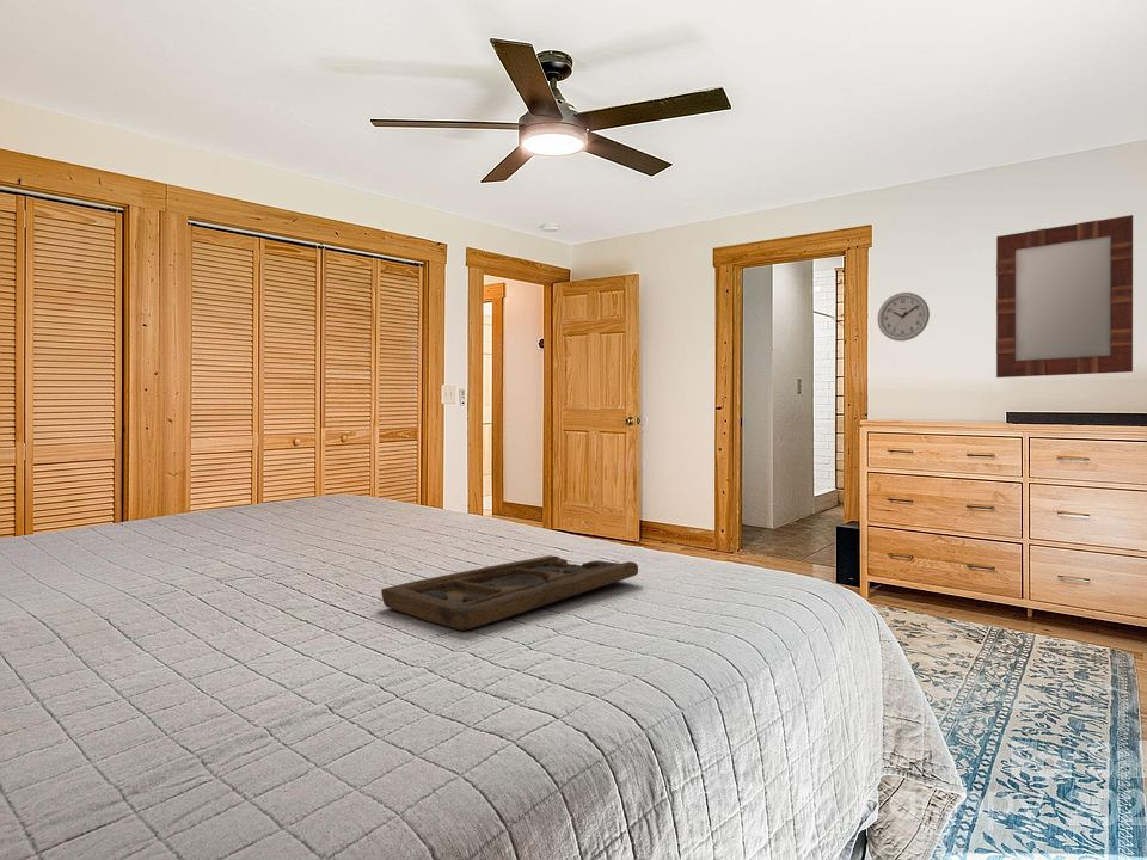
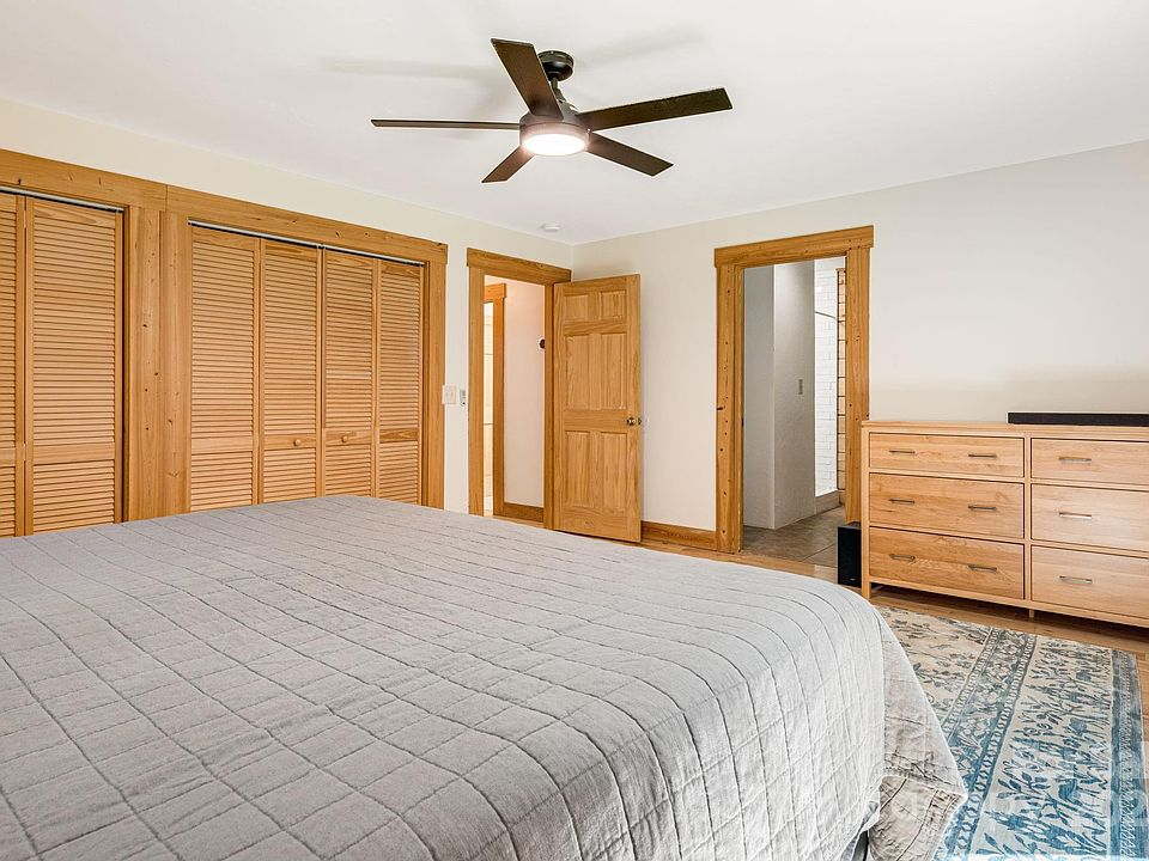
- decorative tray [380,554,639,632]
- home mirror [995,214,1134,379]
- wall clock [877,291,931,342]
